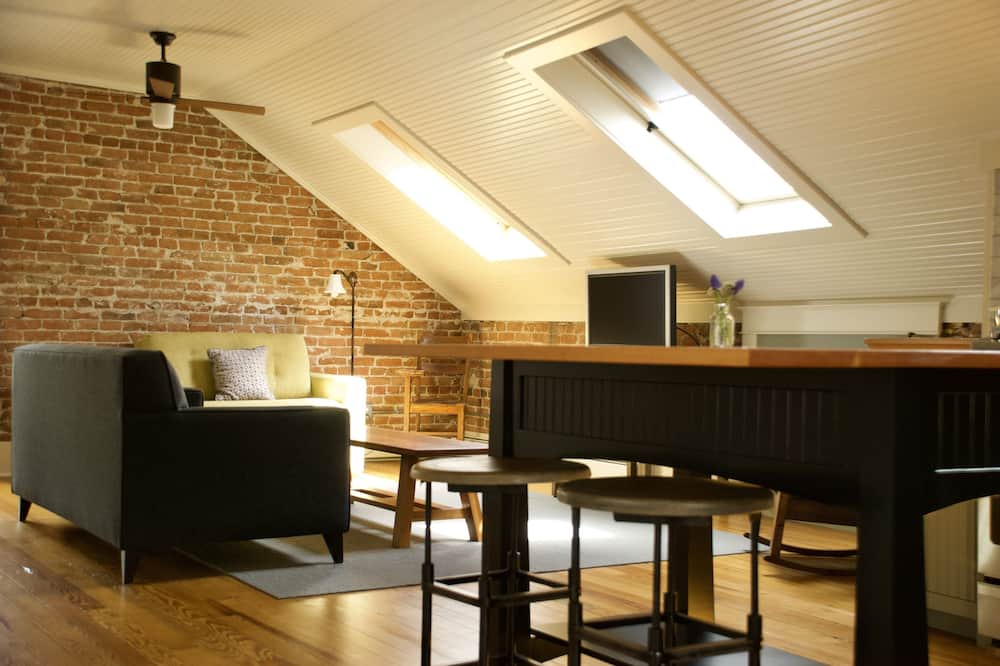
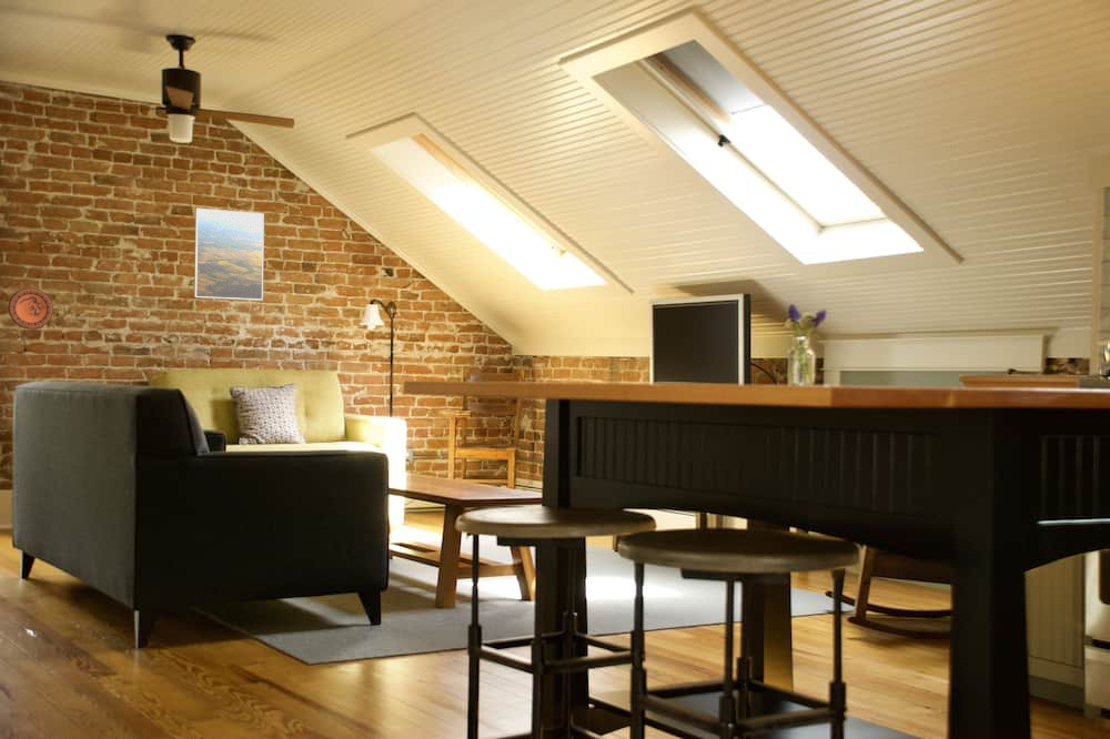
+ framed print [193,207,265,302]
+ decorative plate [8,286,54,331]
